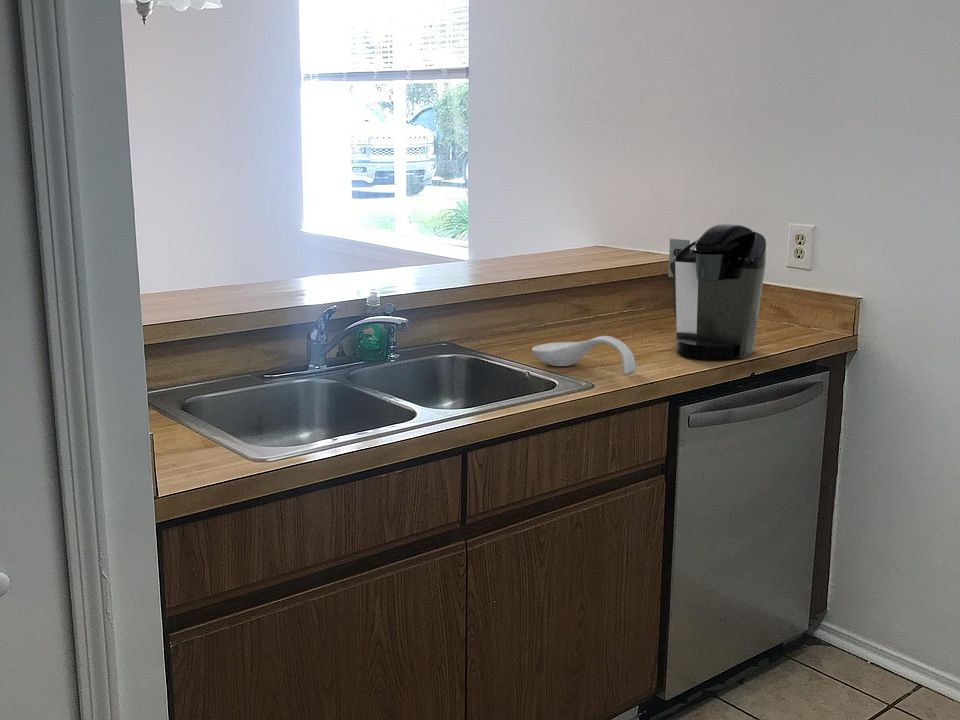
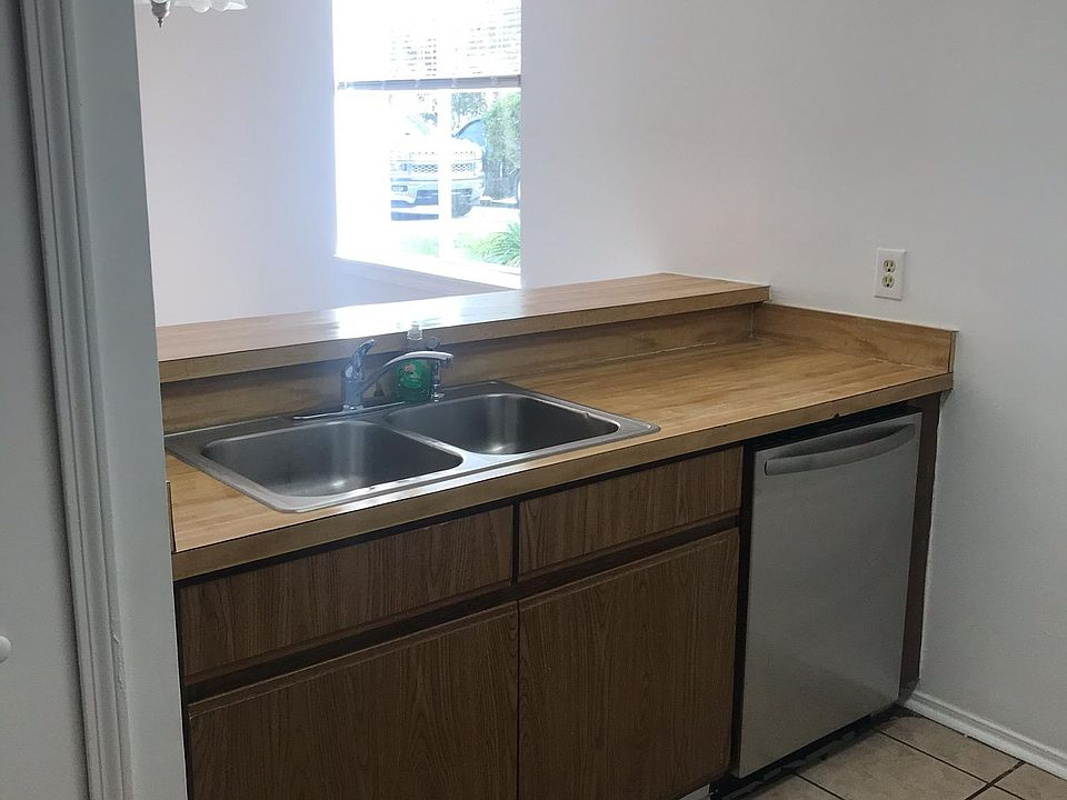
- coffee maker [667,223,767,360]
- spoon rest [531,335,637,375]
